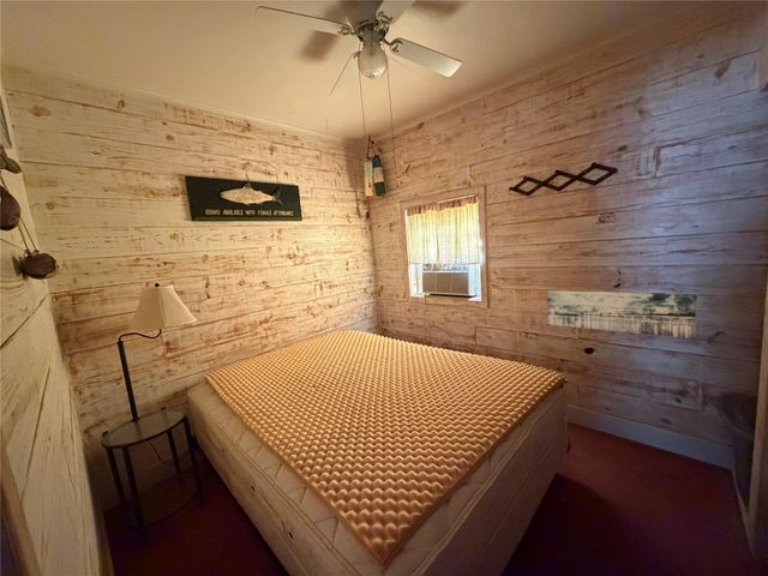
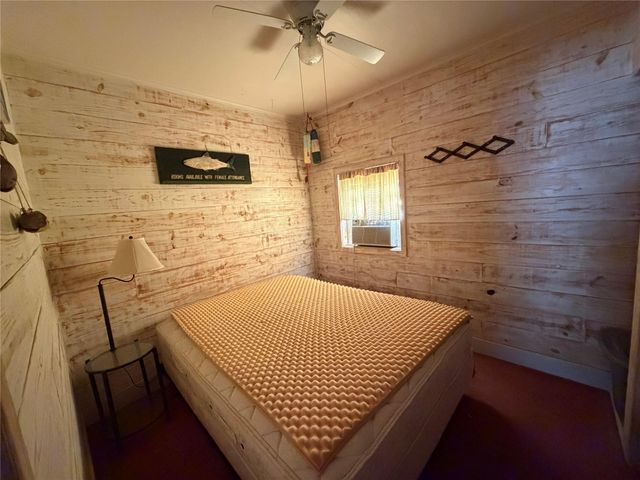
- wall art [546,289,698,340]
